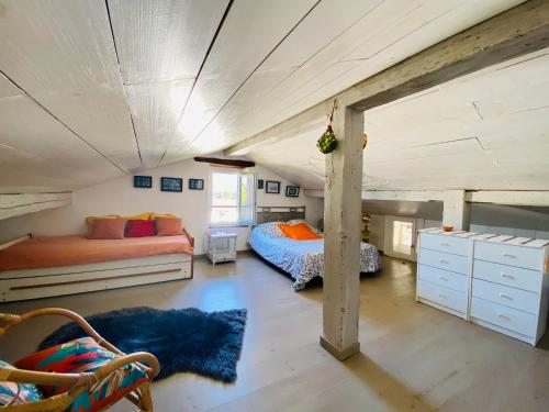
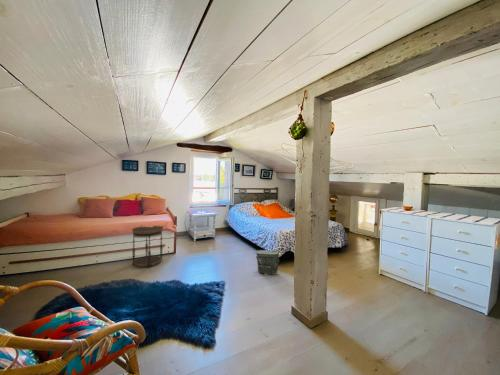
+ side table [131,224,164,269]
+ bag [255,249,280,275]
